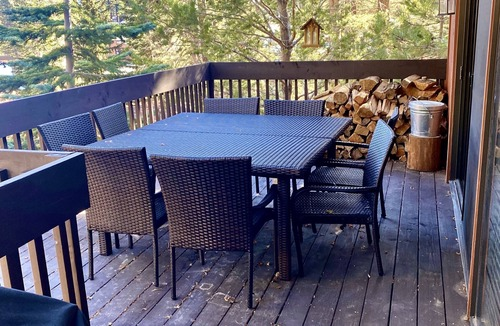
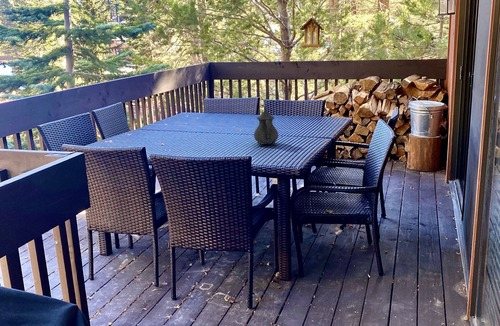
+ teapot [253,105,279,147]
